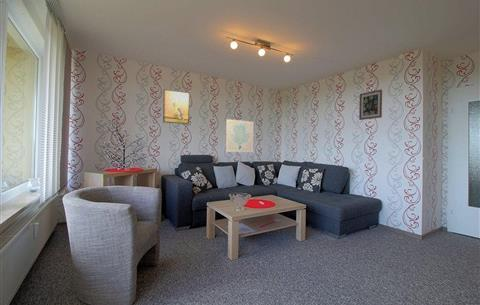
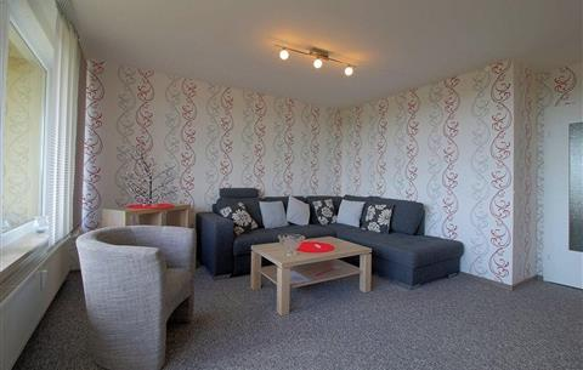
- wall art [225,118,254,153]
- wall art [358,88,383,121]
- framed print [162,88,191,125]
